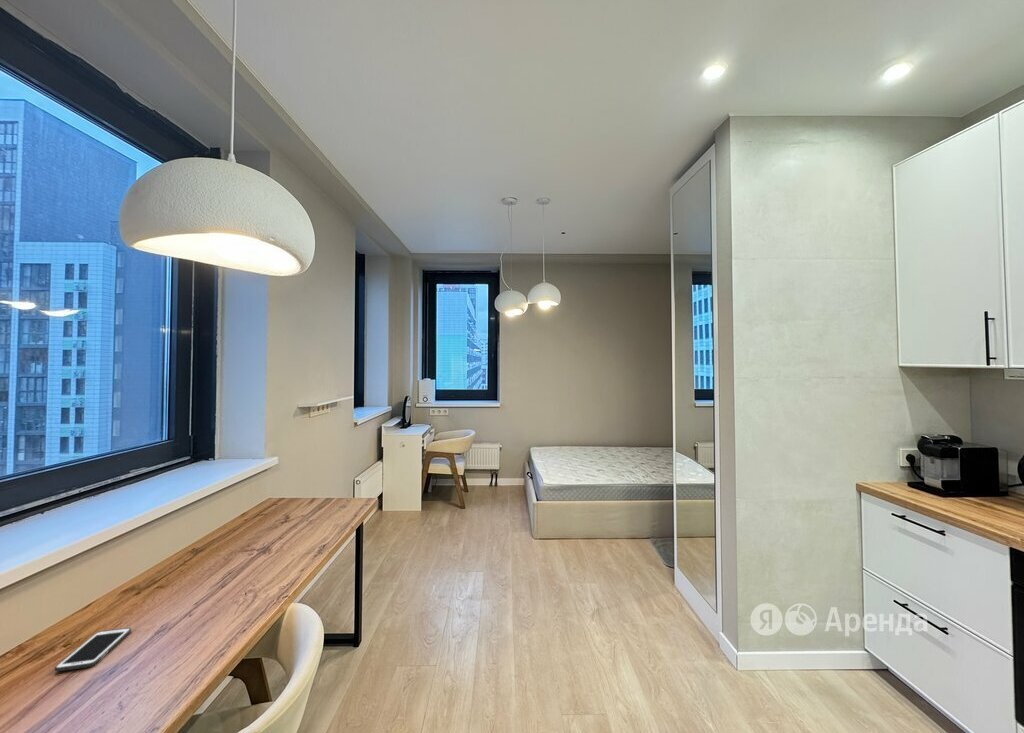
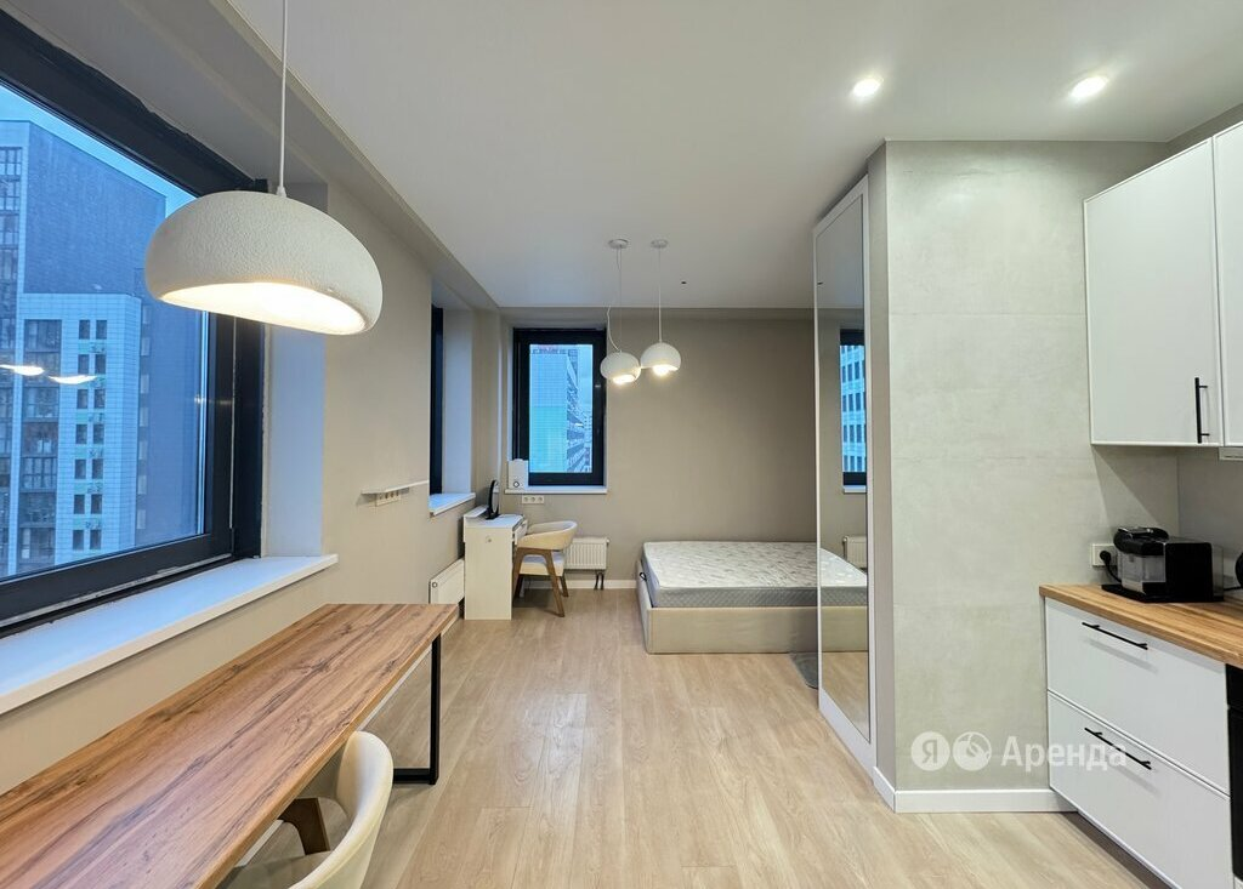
- cell phone [54,627,132,673]
